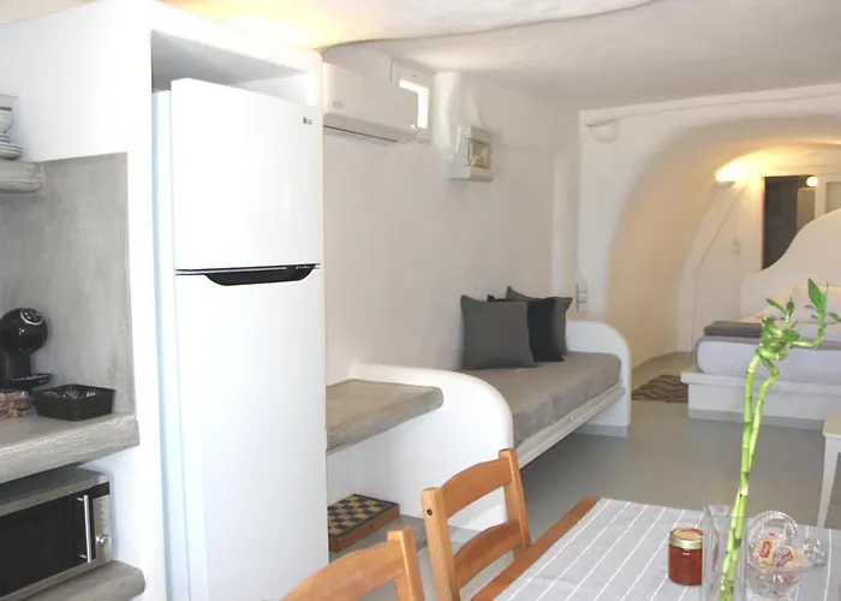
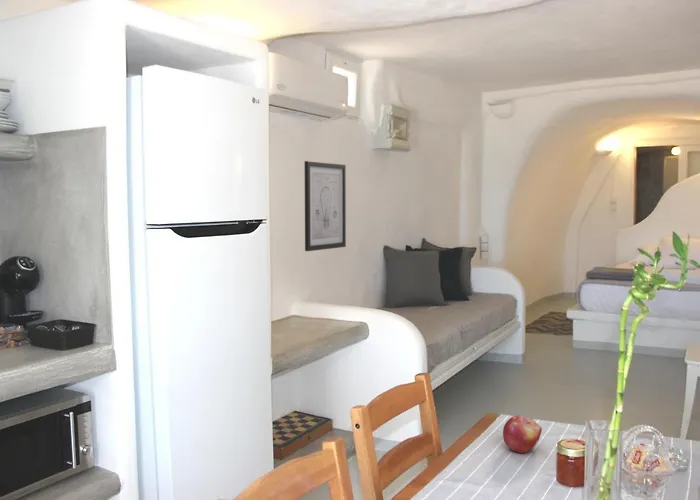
+ wall art [304,160,347,252]
+ fruit [502,414,543,454]
